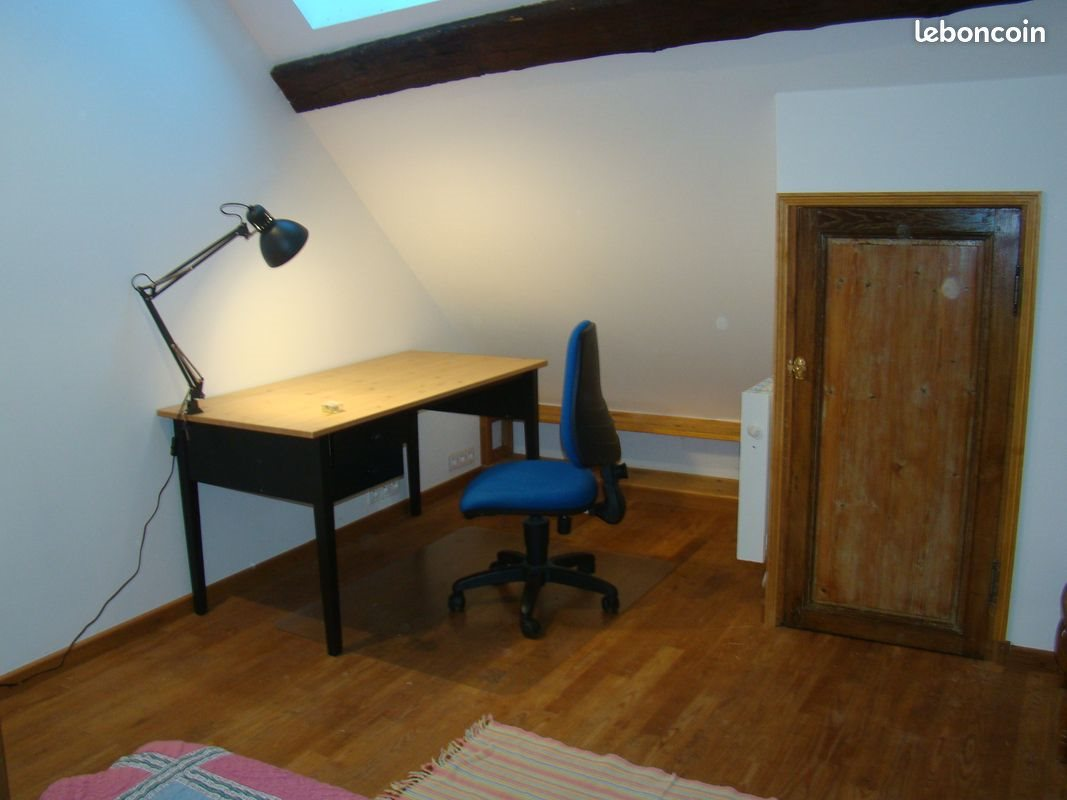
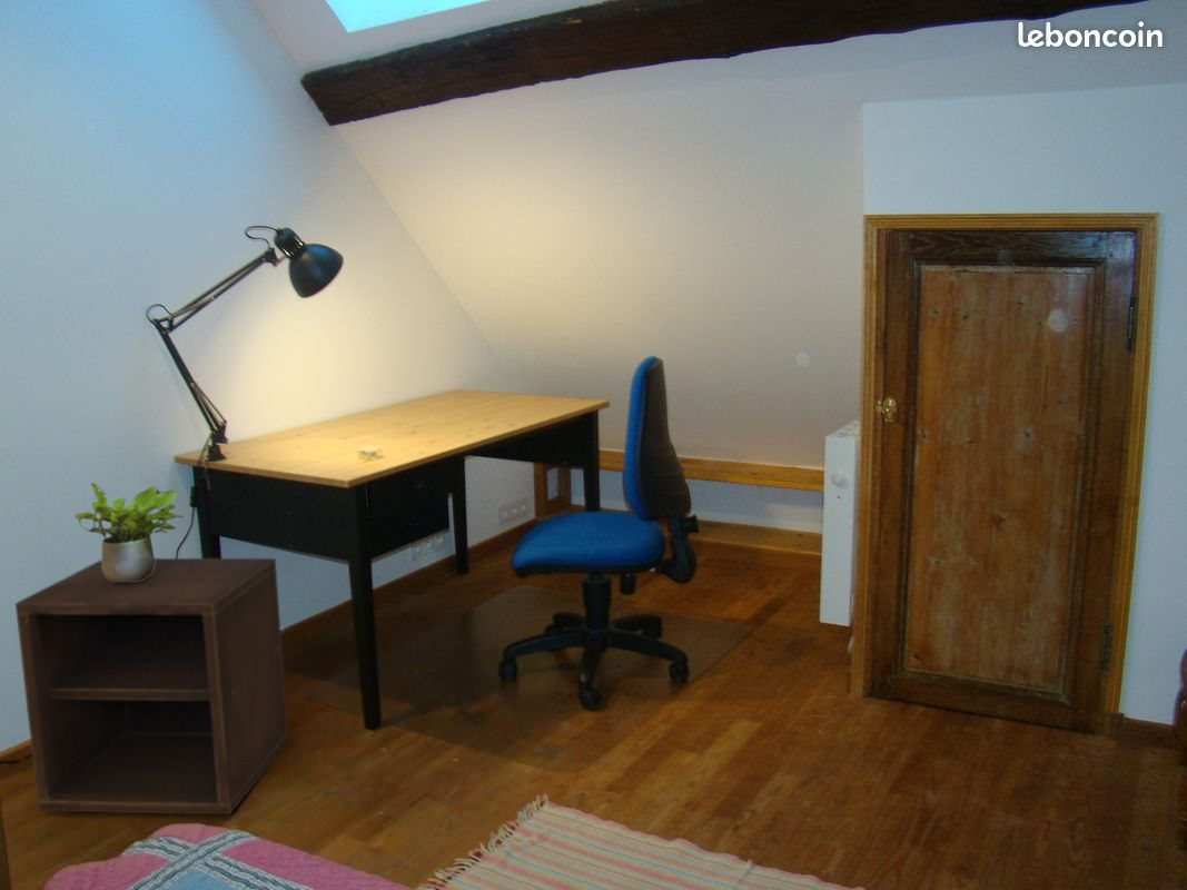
+ nightstand [14,557,289,815]
+ potted plant [73,482,185,581]
